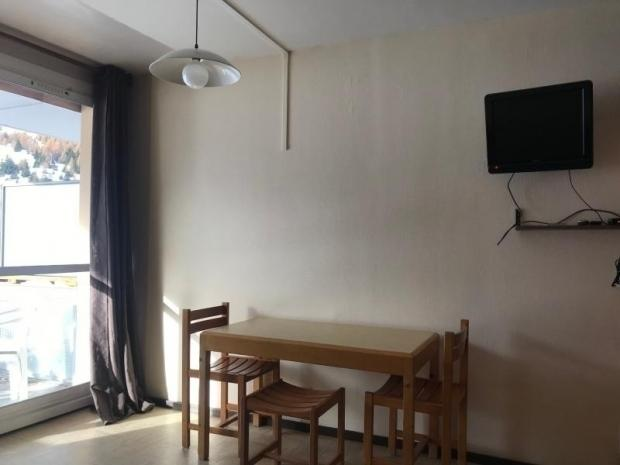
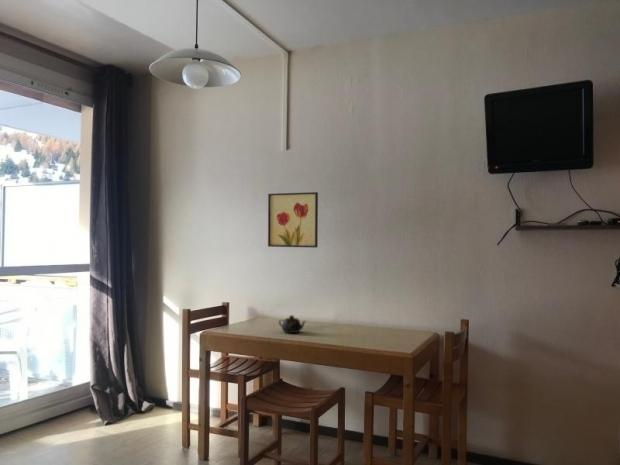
+ teapot [278,314,307,334]
+ wall art [267,191,319,249]
